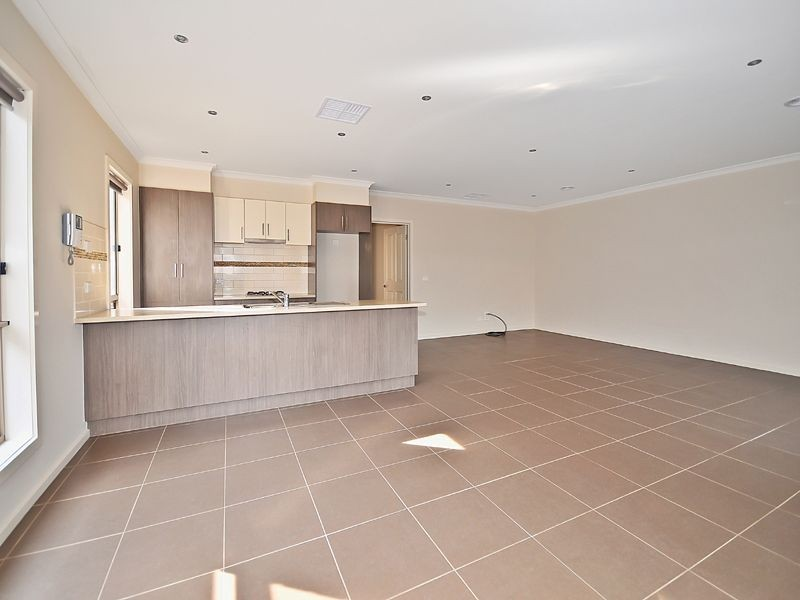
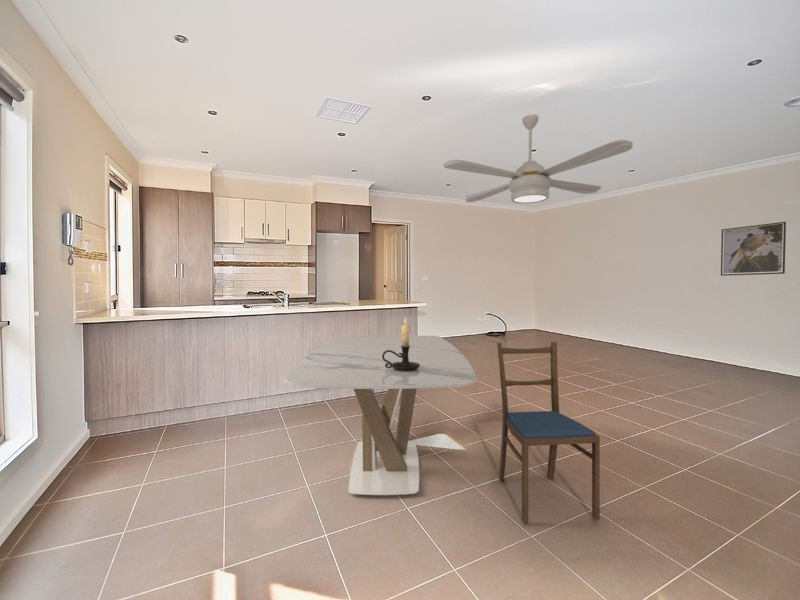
+ dining chair [496,341,601,525]
+ dining table [284,334,478,496]
+ ceiling fan [442,114,634,204]
+ candle holder [382,315,420,371]
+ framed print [720,221,787,277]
